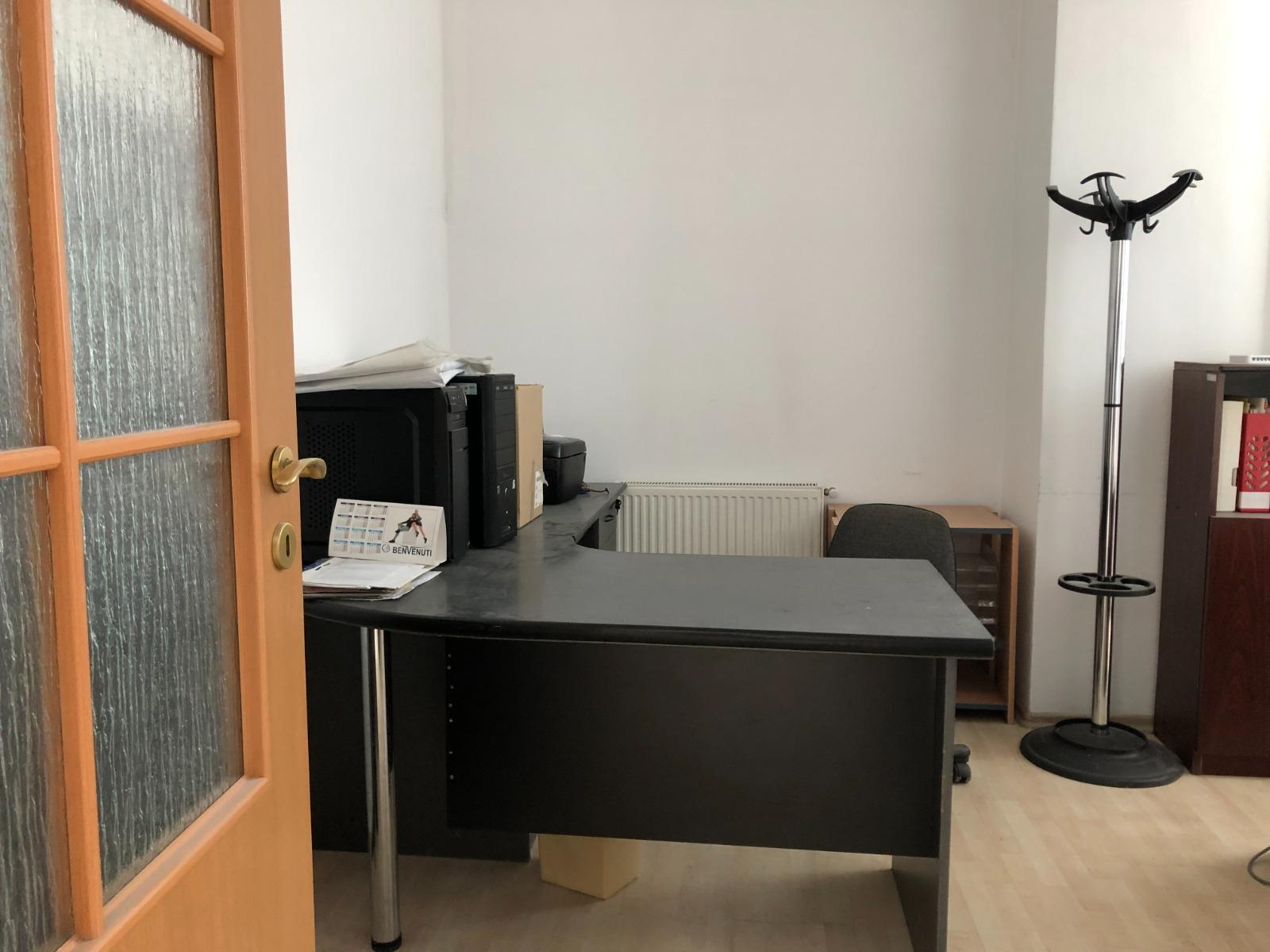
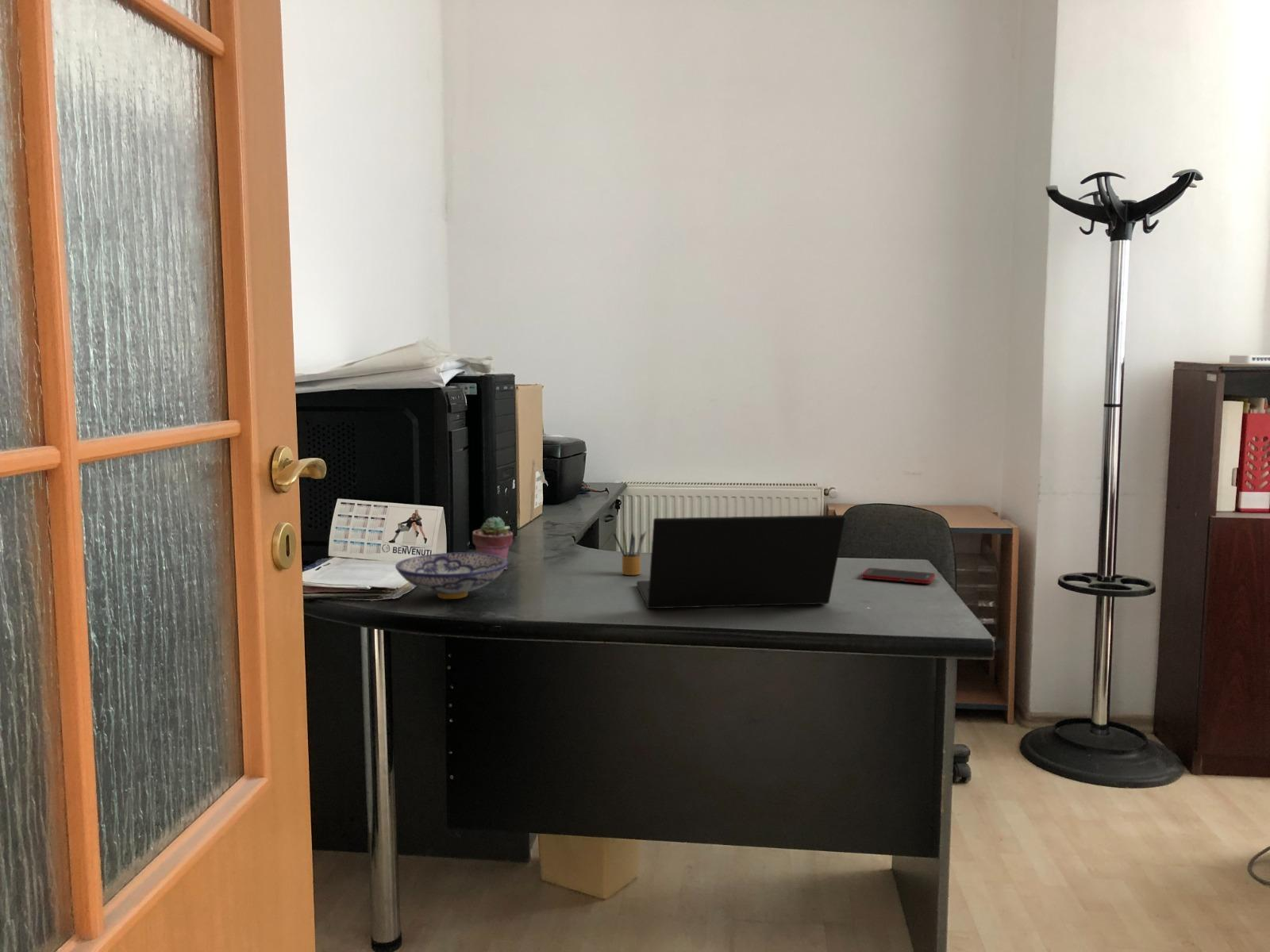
+ bowl [394,552,509,600]
+ cell phone [860,567,936,585]
+ pencil box [612,530,647,576]
+ laptop [636,514,846,609]
+ potted succulent [471,516,514,570]
